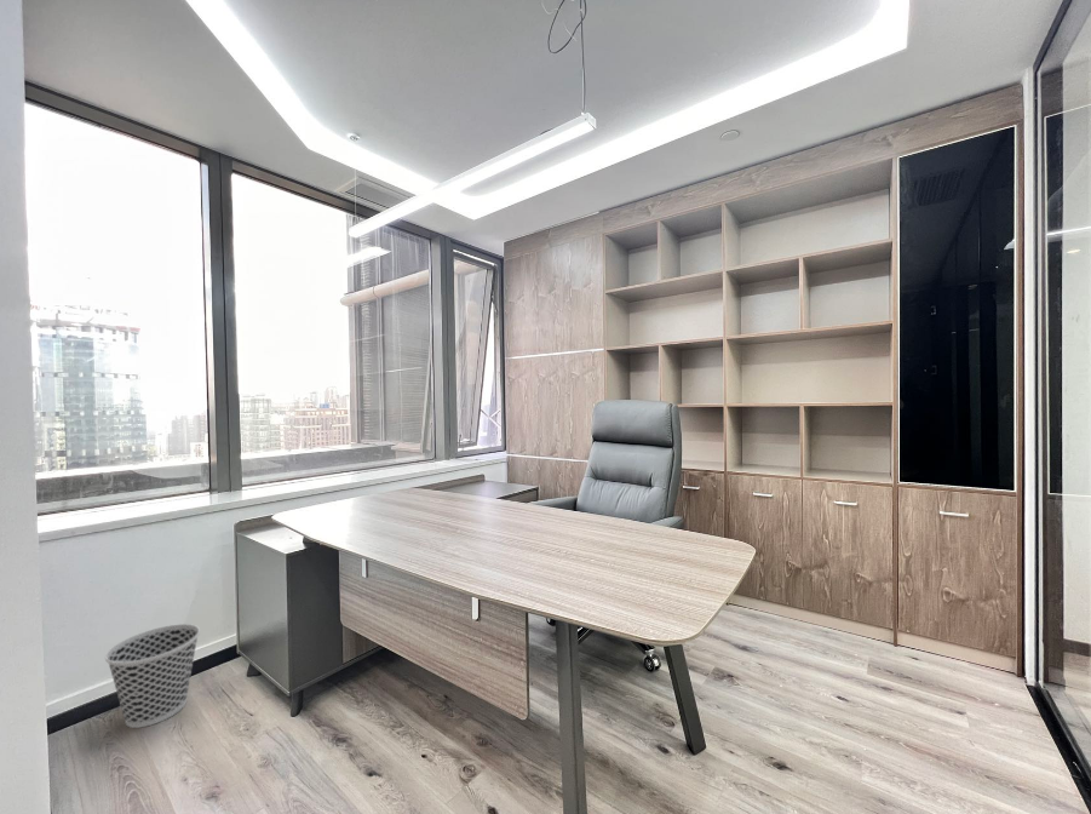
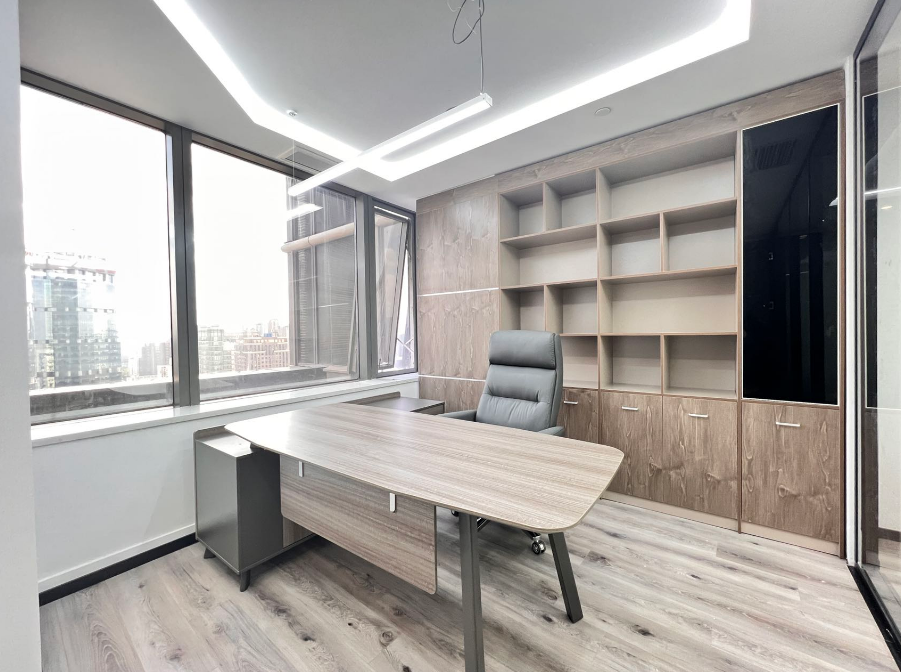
- wastebasket [104,623,201,729]
